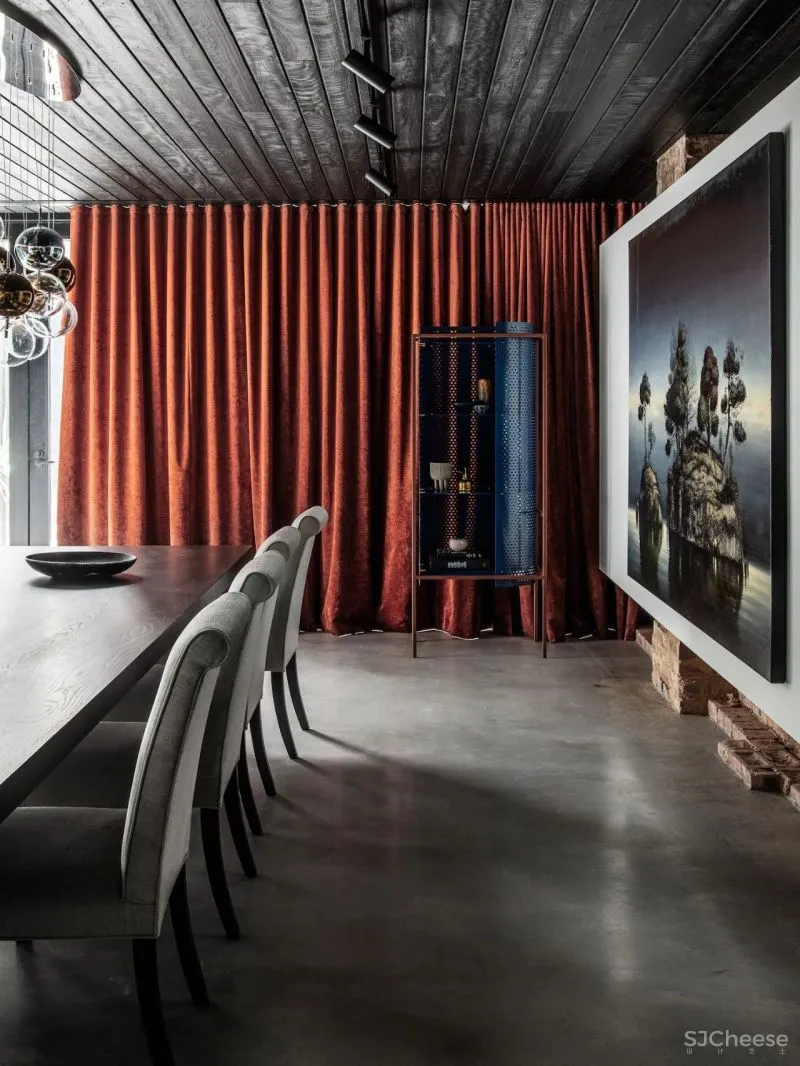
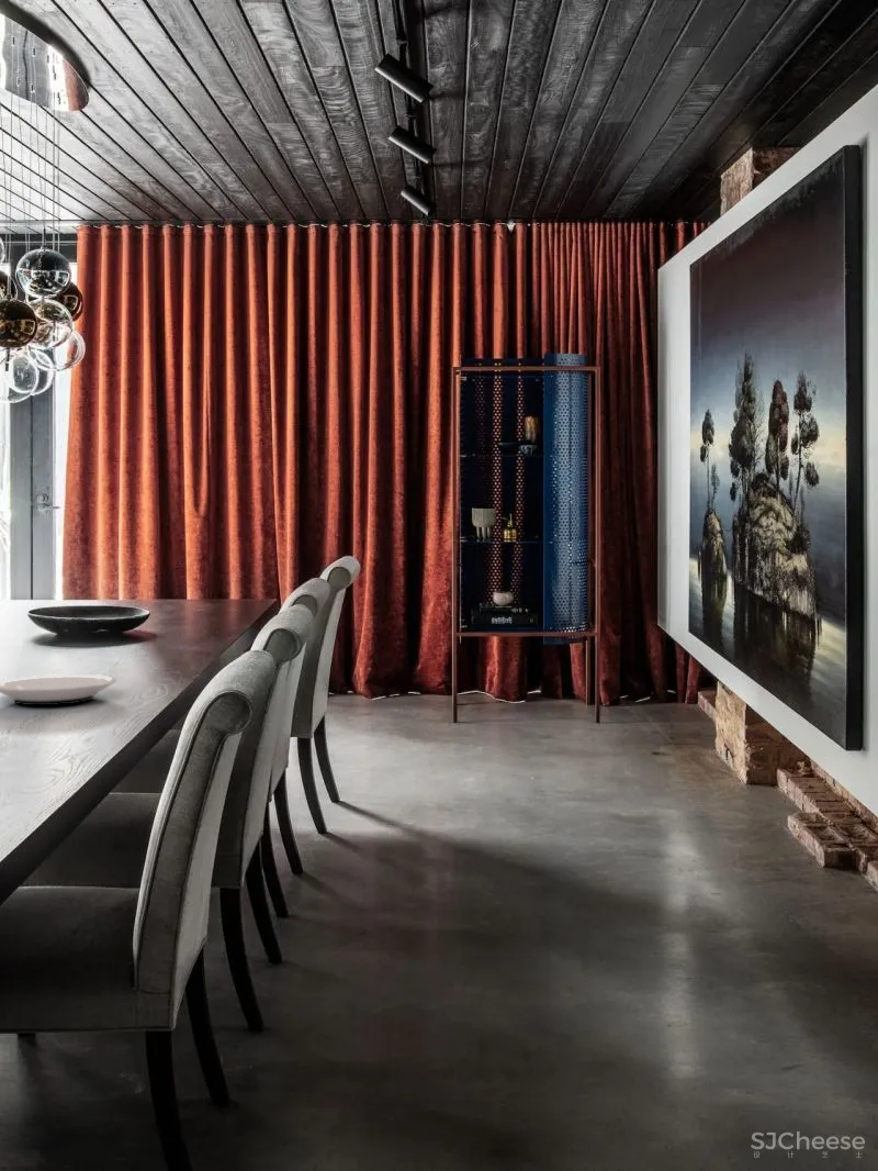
+ plate [0,673,117,706]
